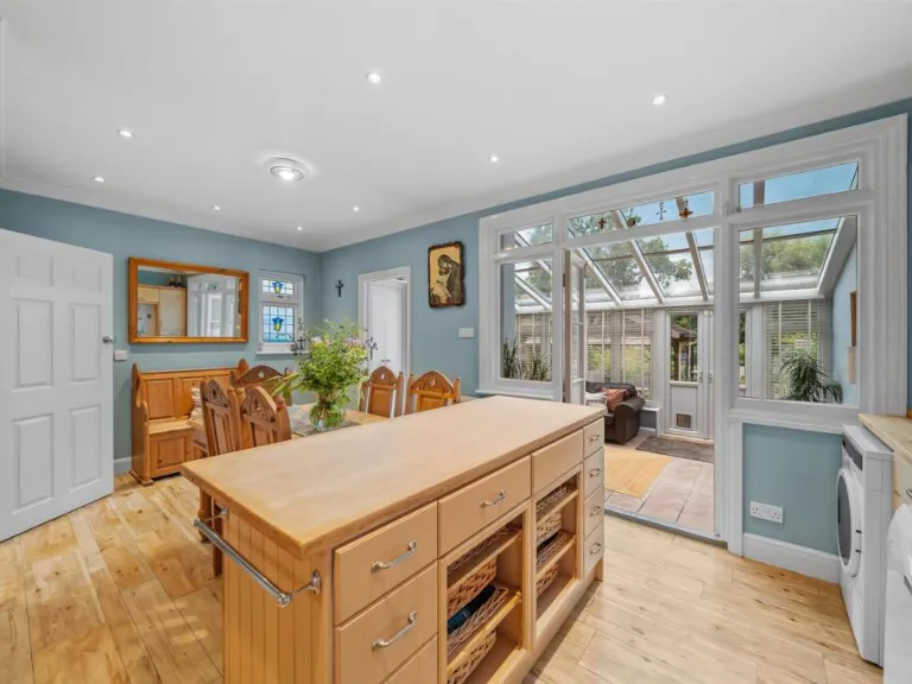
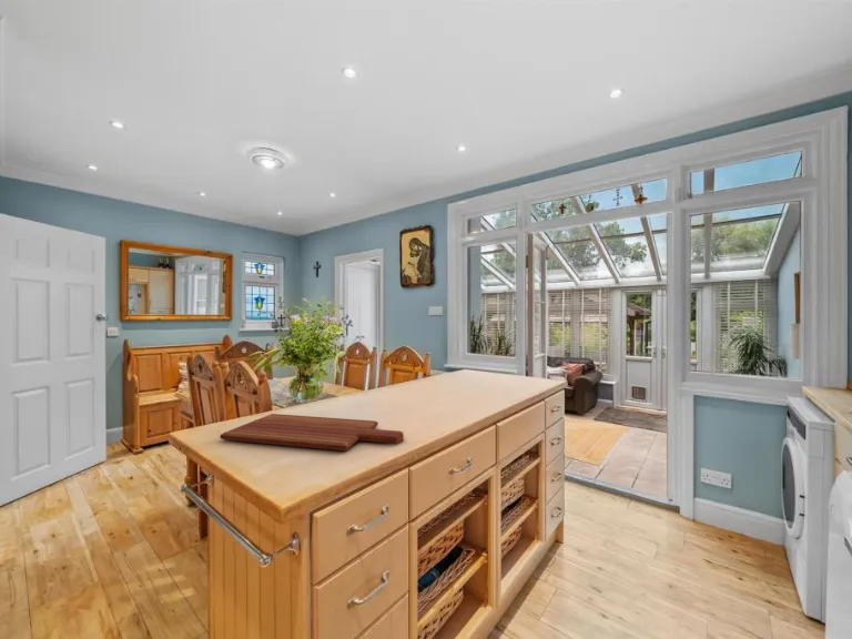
+ cutting board [219,413,405,452]
